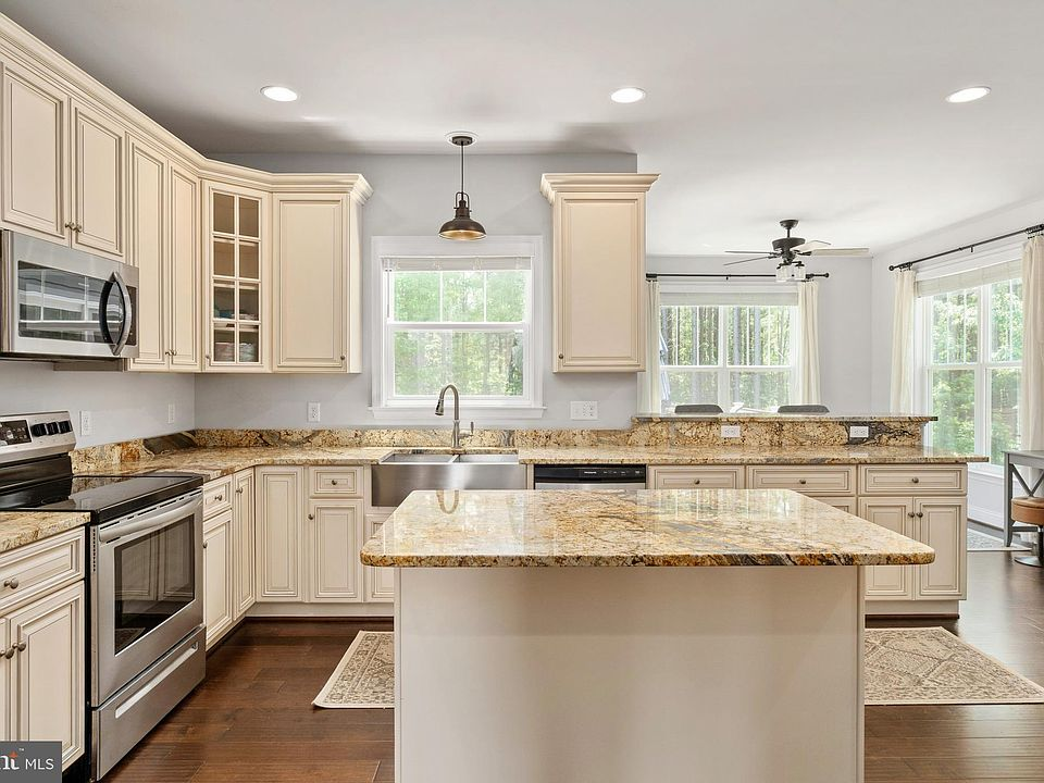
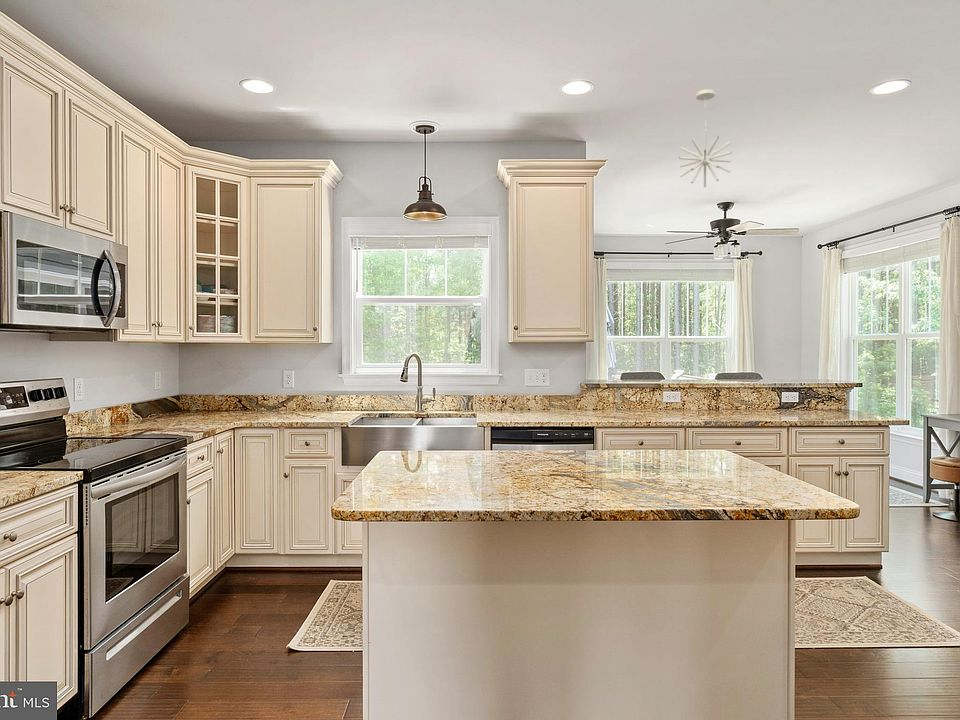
+ pendant light [678,88,733,188]
